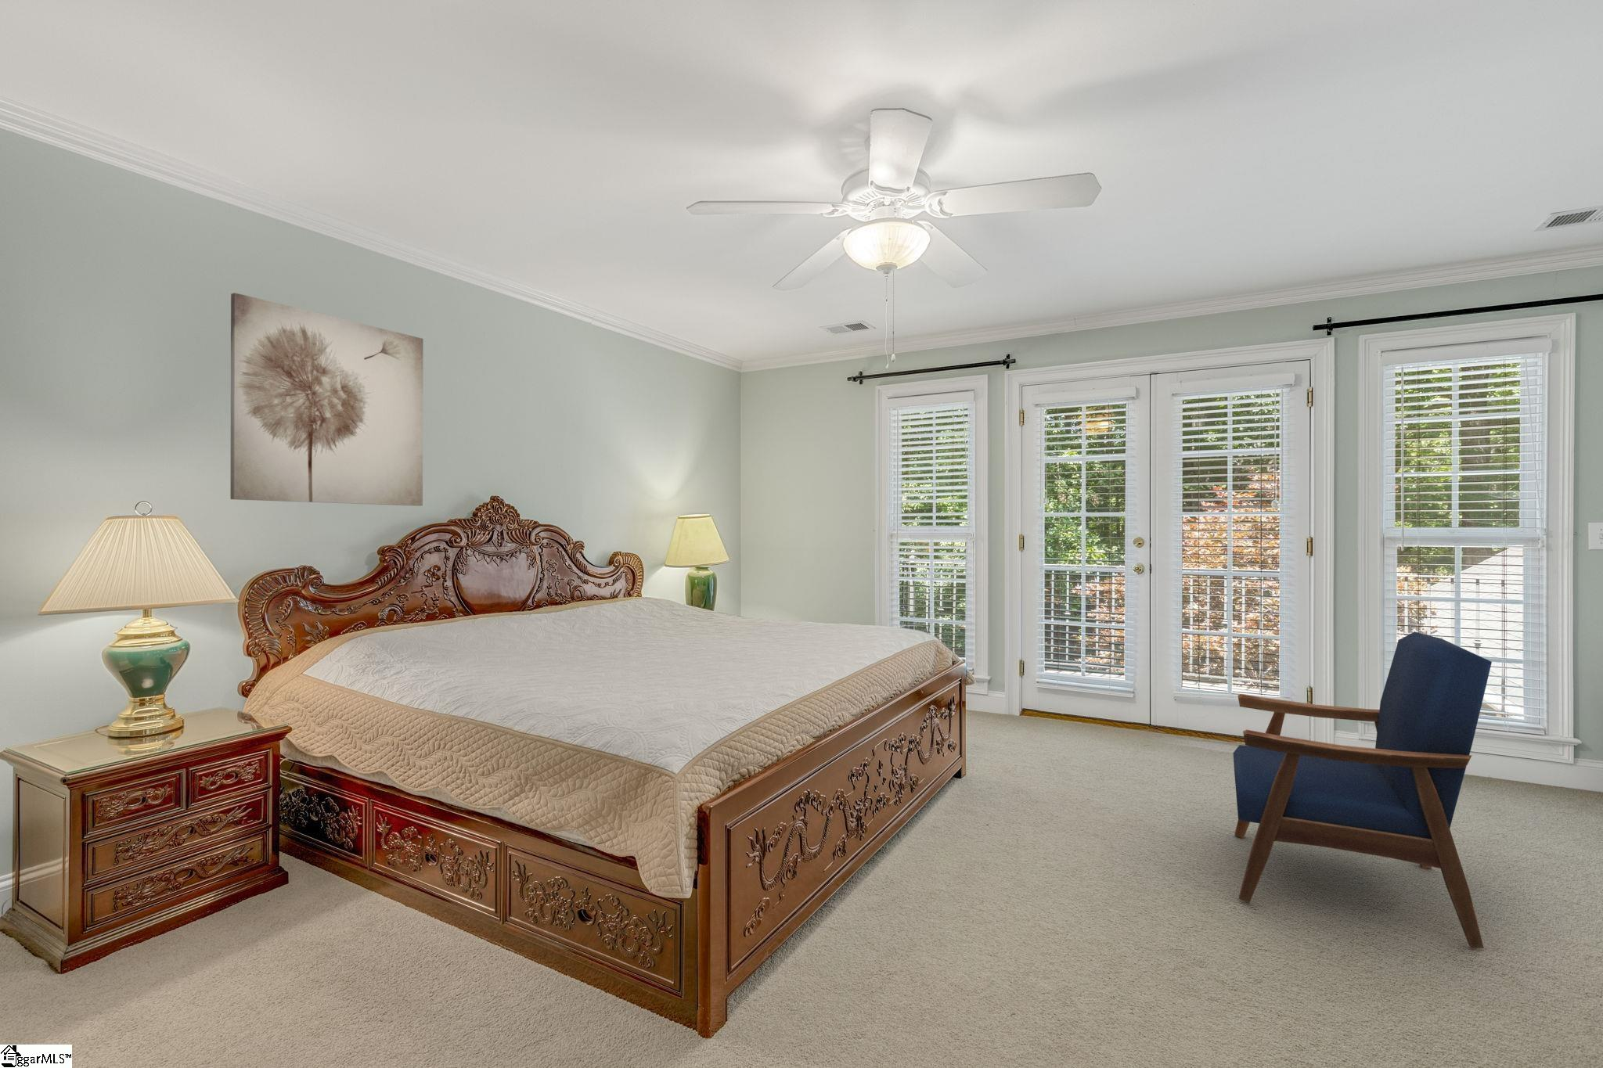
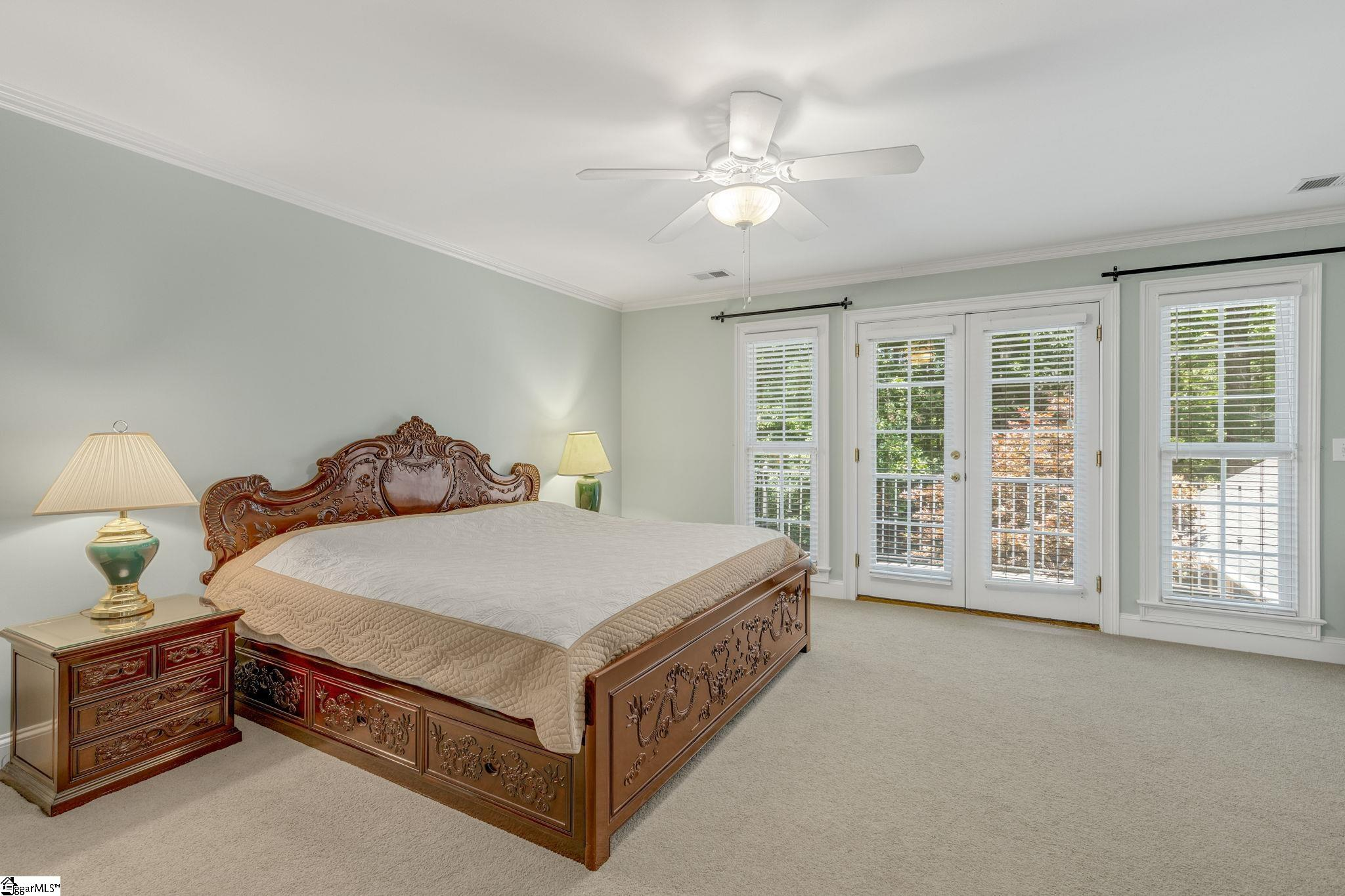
- armchair [1232,632,1492,949]
- wall art [229,292,424,507]
